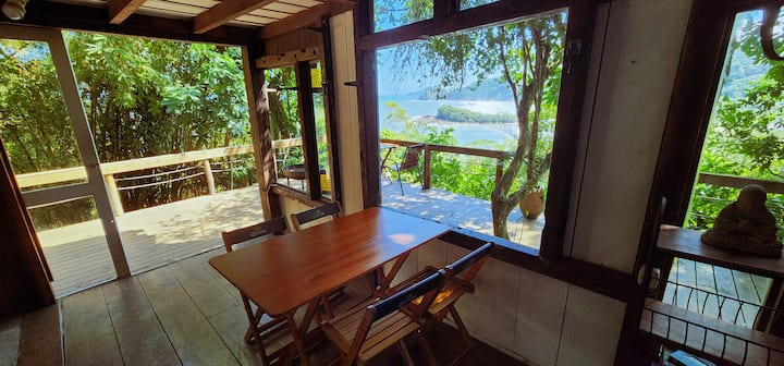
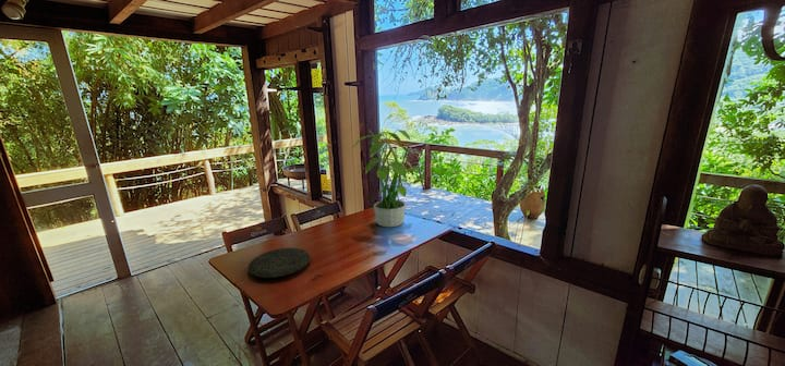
+ potted plant [350,127,414,228]
+ plate [247,247,312,279]
